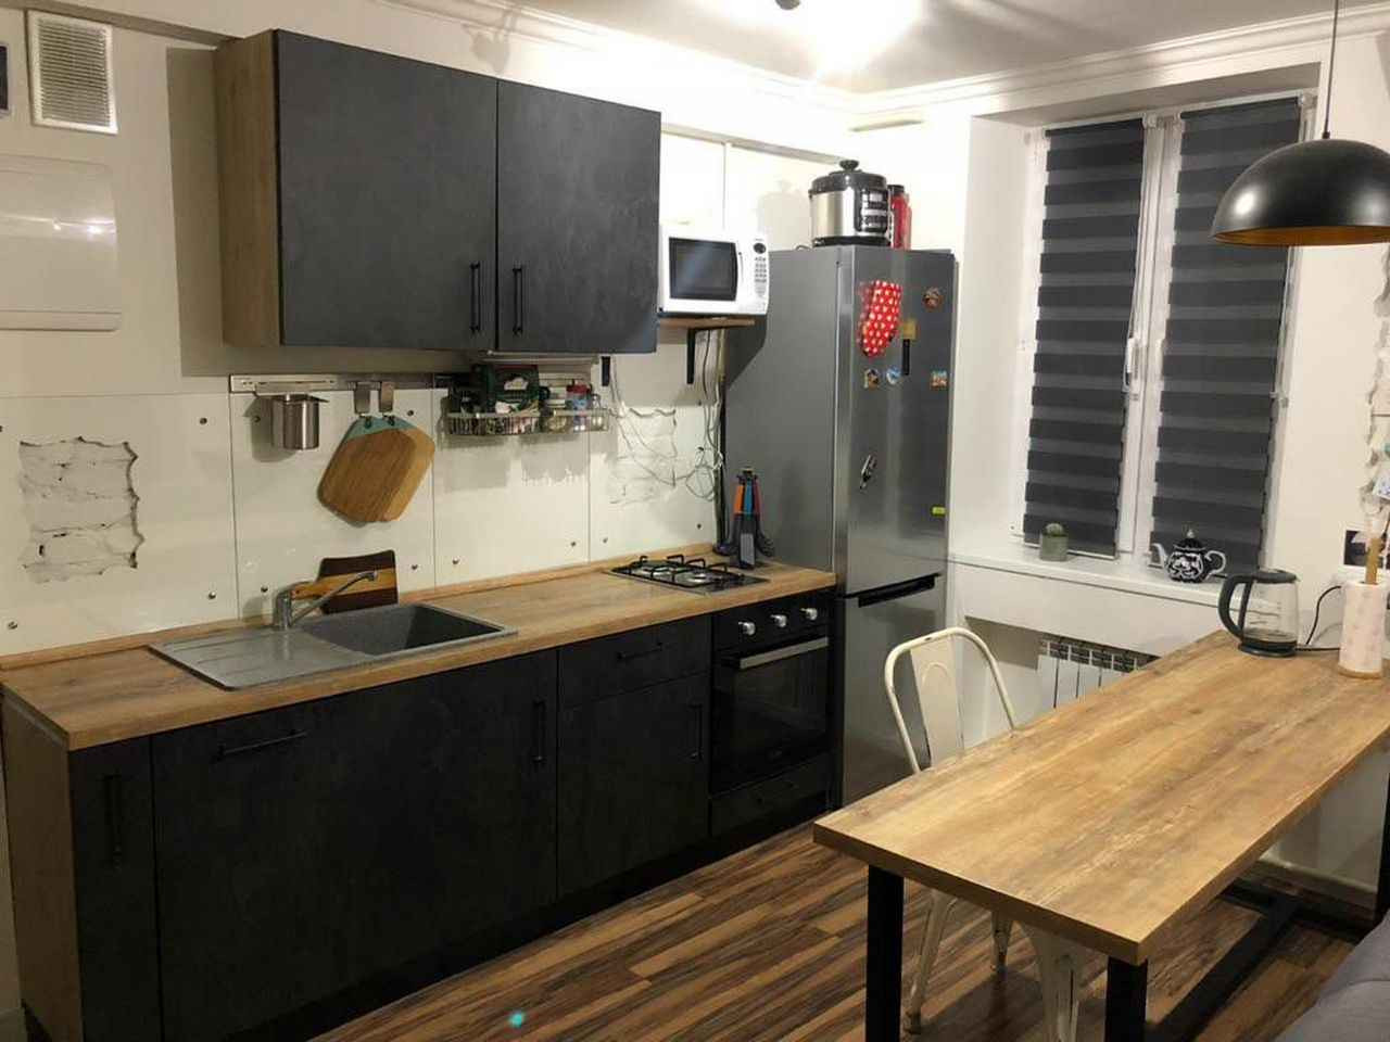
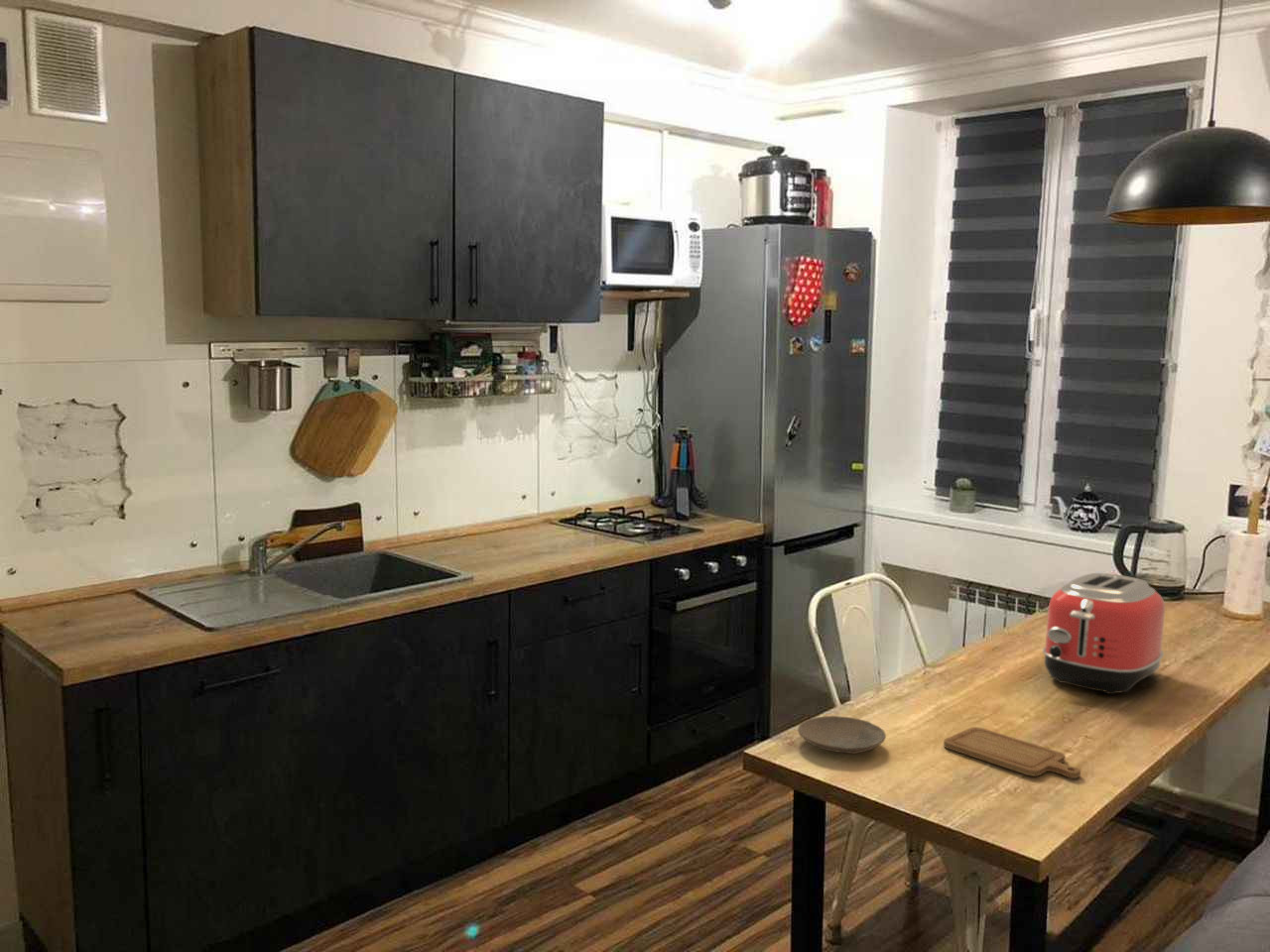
+ chopping board [943,726,1081,779]
+ plate [797,715,887,755]
+ toaster [1042,572,1166,695]
